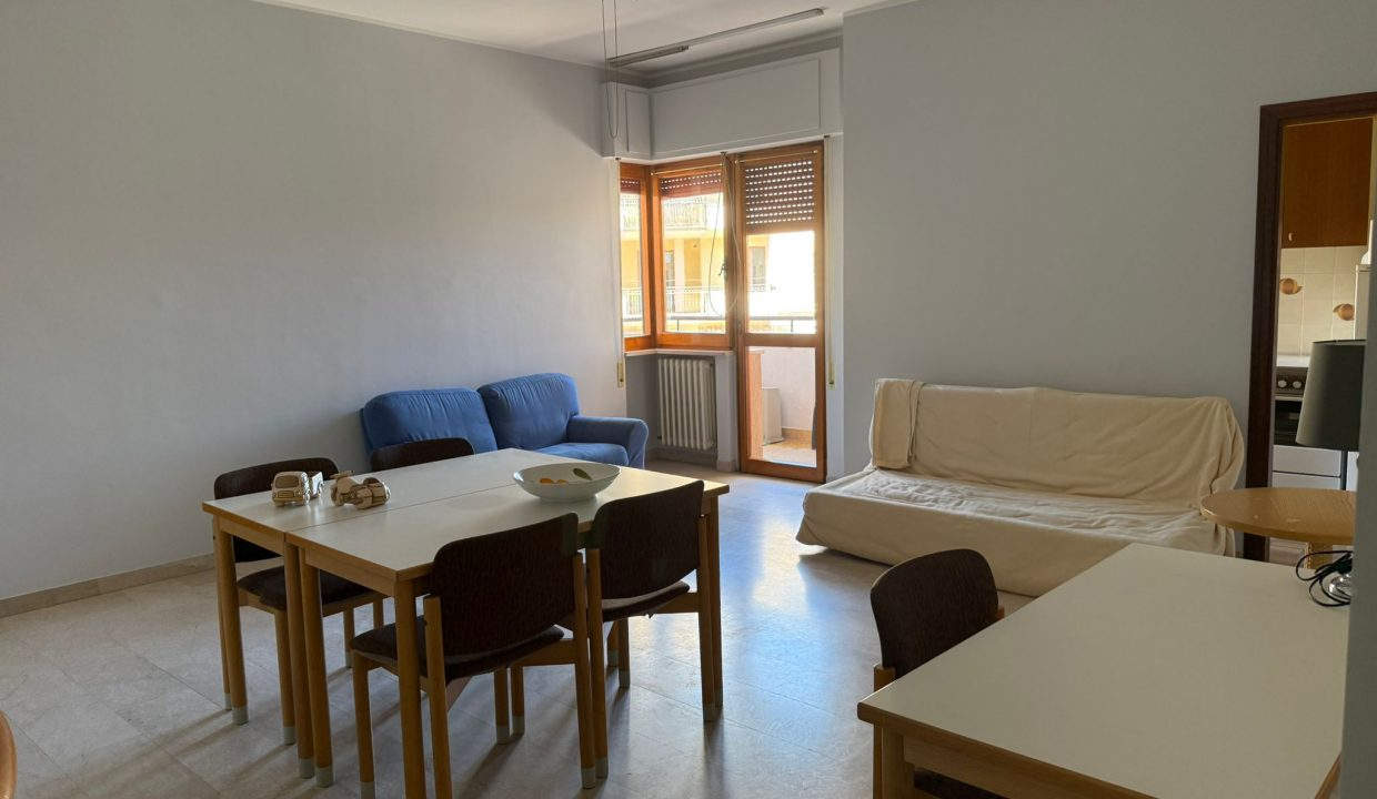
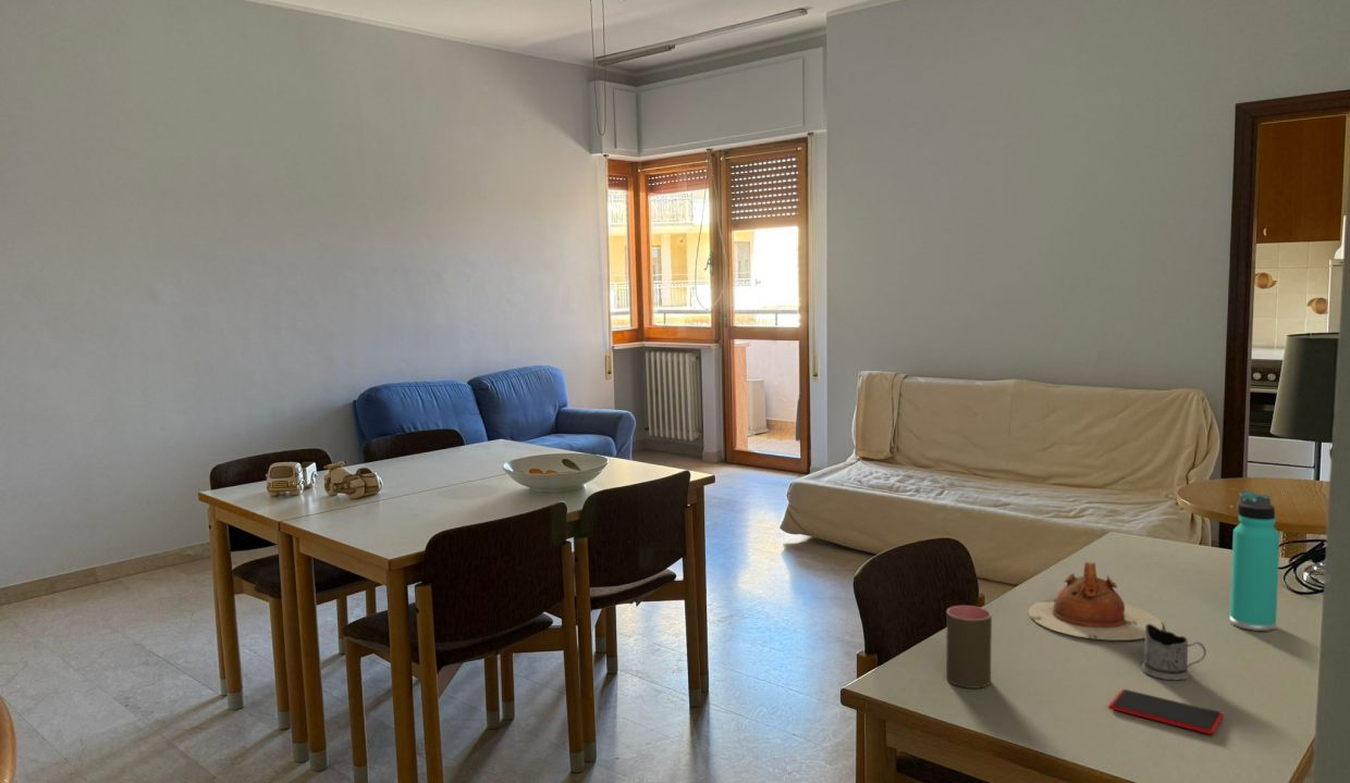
+ smartphone [1107,688,1225,735]
+ tea glass holder [1141,624,1207,681]
+ teapot [1027,561,1164,642]
+ thermos bottle [1229,490,1281,632]
+ cup [945,605,993,689]
